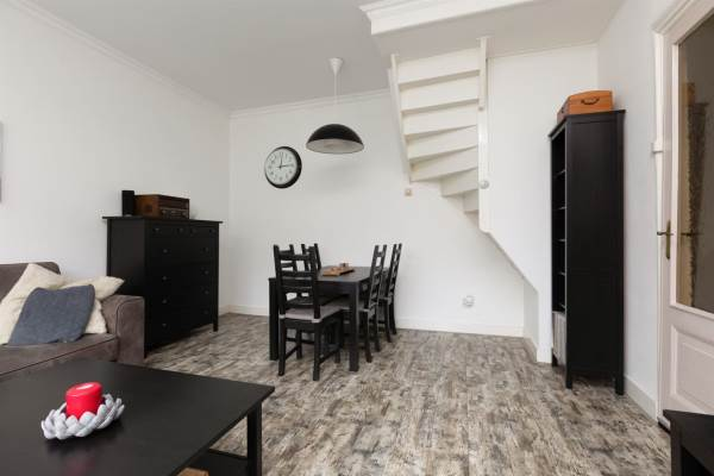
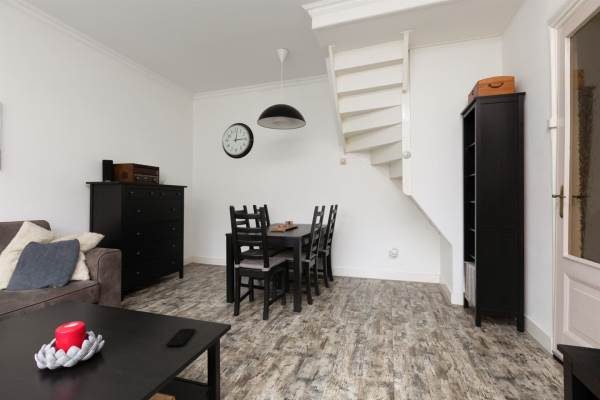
+ smartphone [165,328,196,347]
